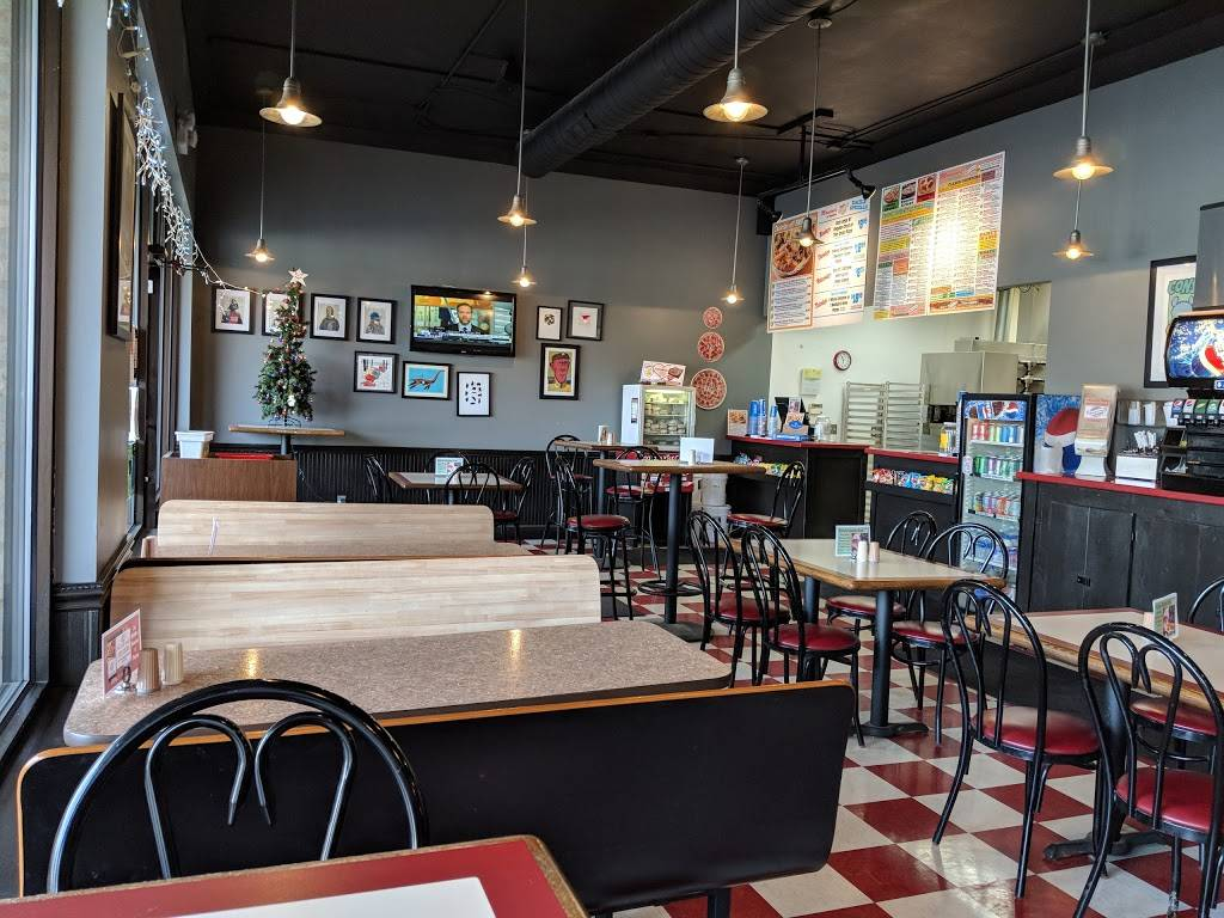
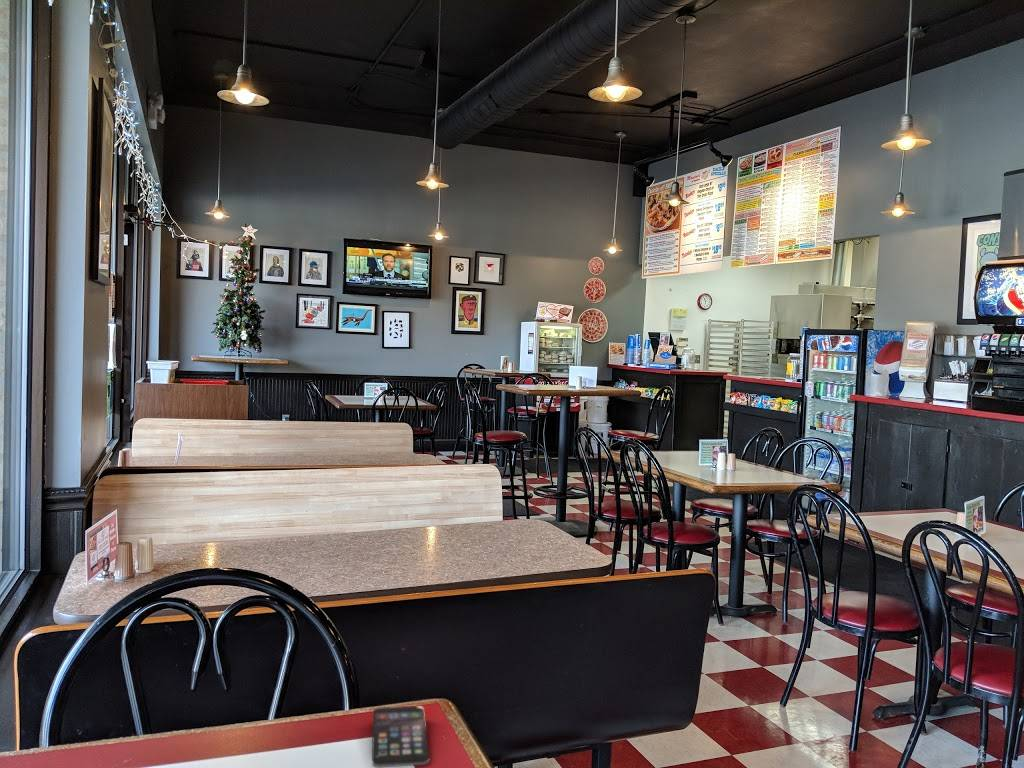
+ smartphone [371,705,430,768]
